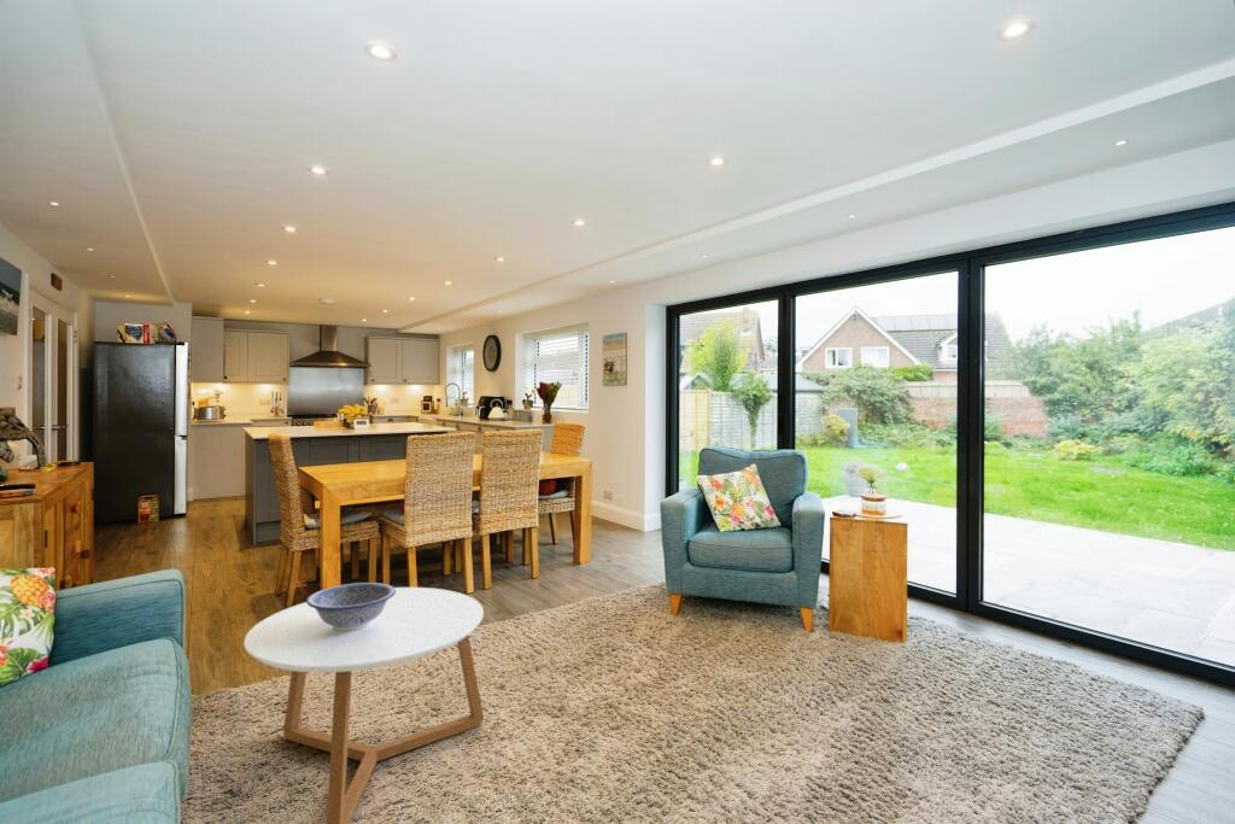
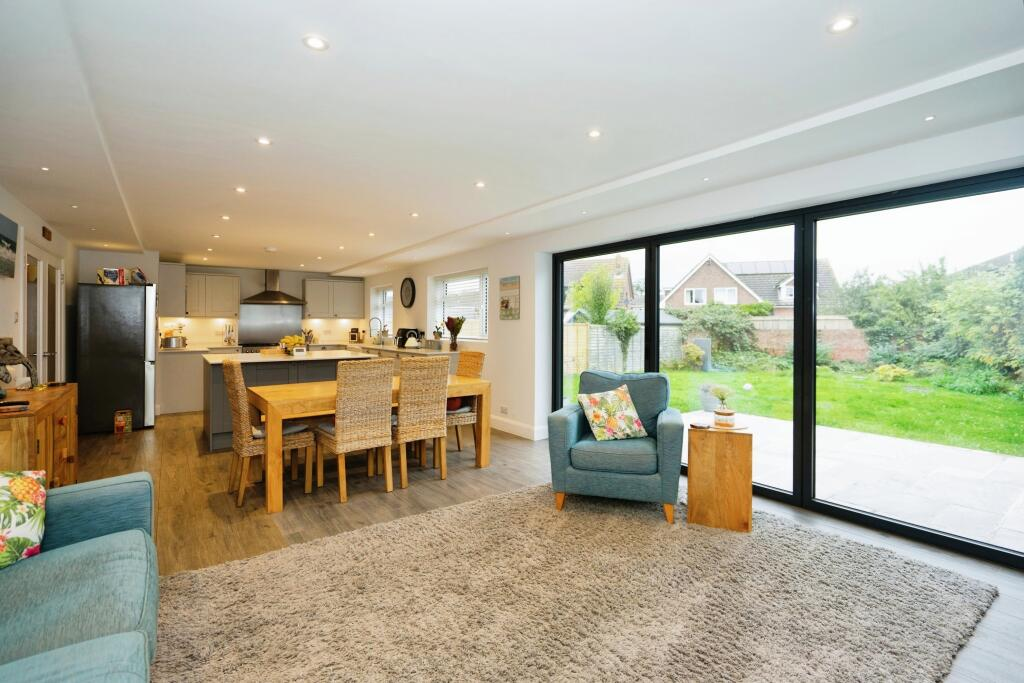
- decorative bowl [305,582,396,632]
- coffee table [242,586,485,824]
